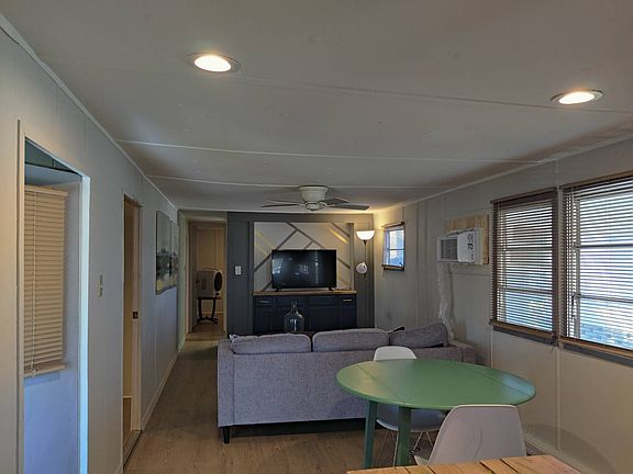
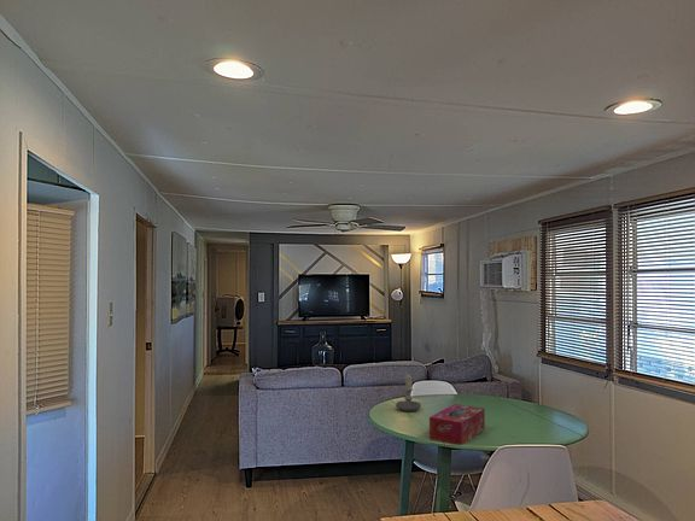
+ candle [395,373,422,412]
+ tissue box [428,403,486,446]
